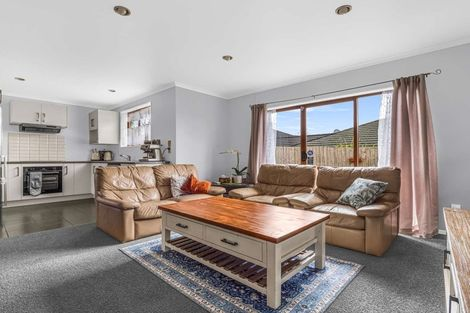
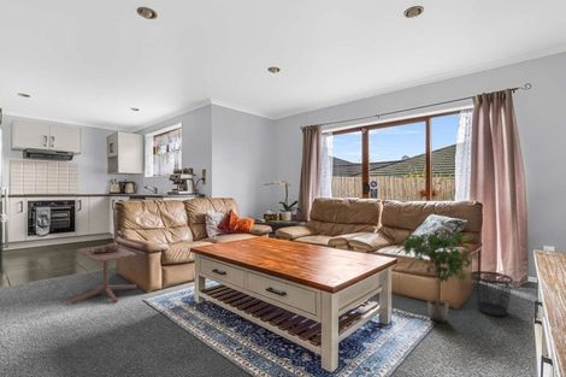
+ potted plant [395,231,479,324]
+ side table [70,242,138,305]
+ wastebasket [470,270,514,317]
